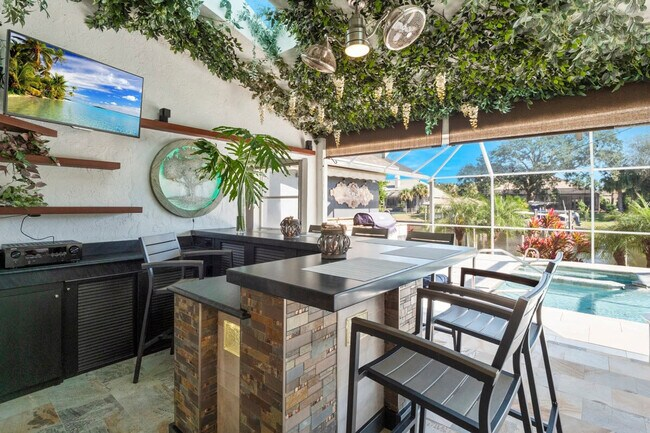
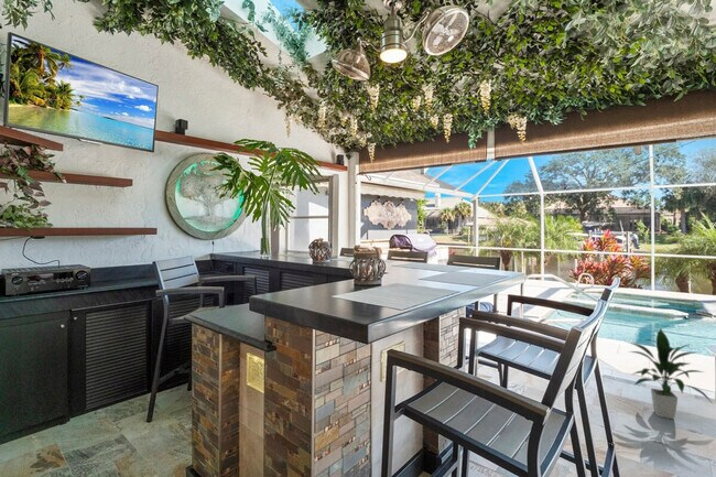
+ indoor plant [625,327,715,420]
